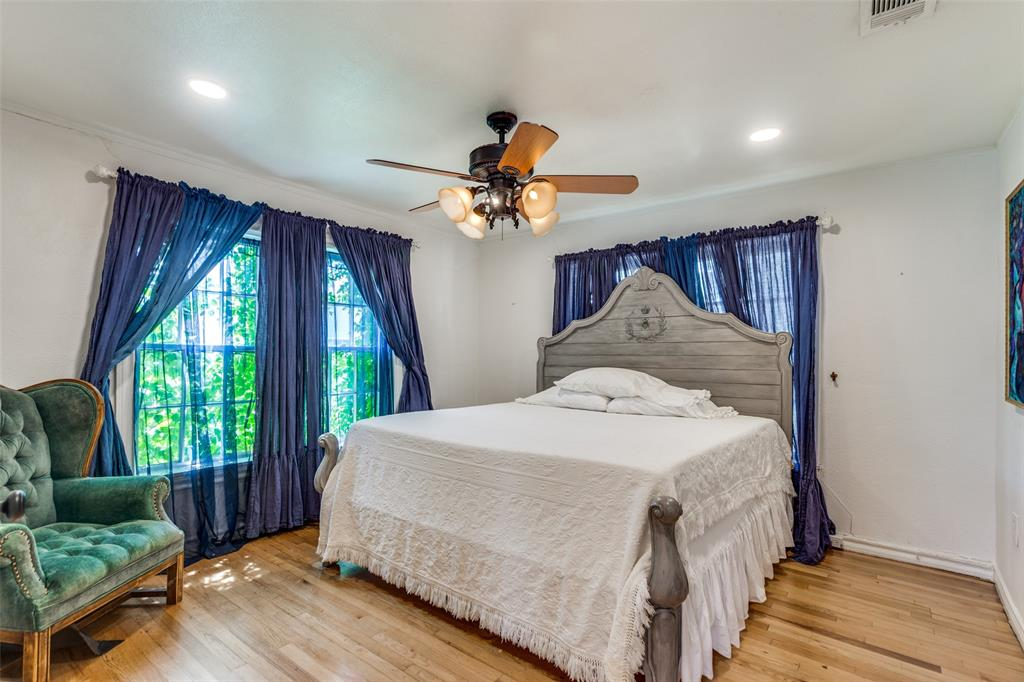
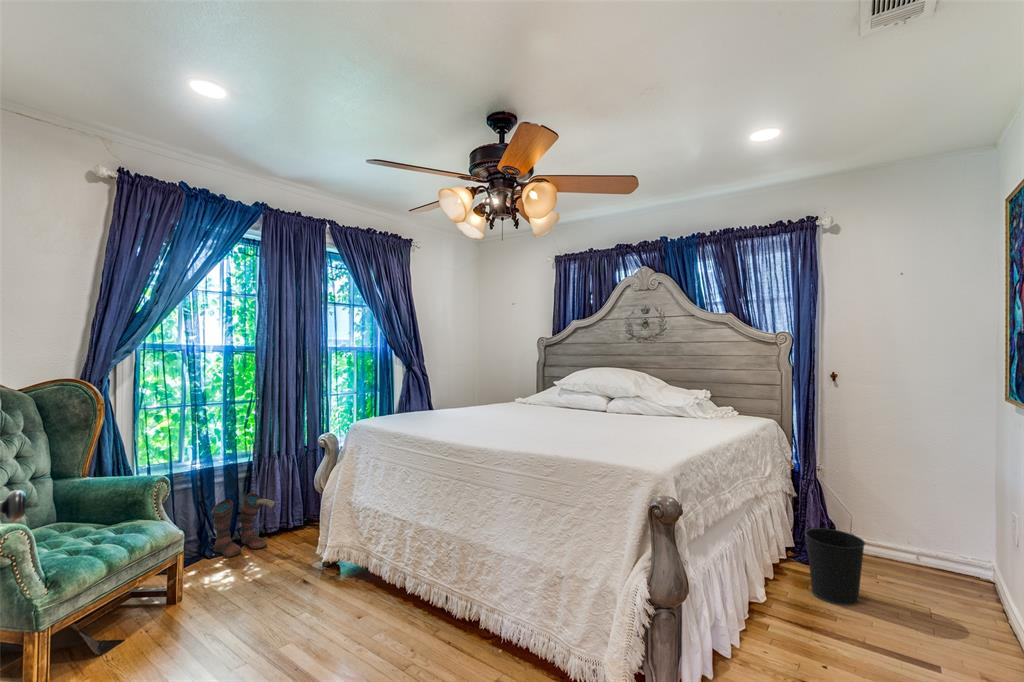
+ wastebasket [804,527,866,607]
+ boots [211,492,276,559]
